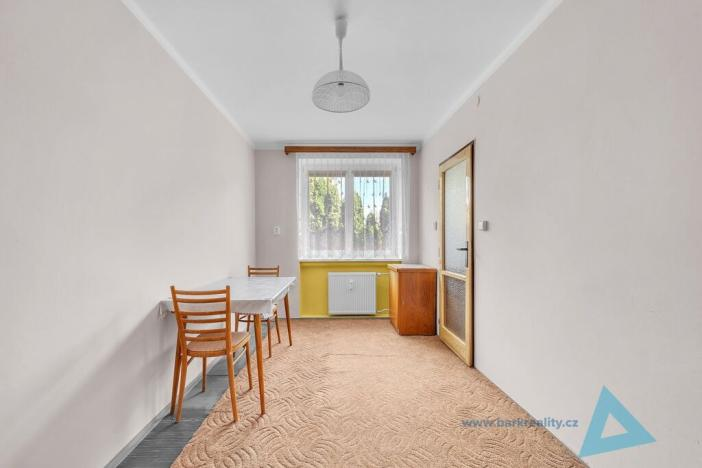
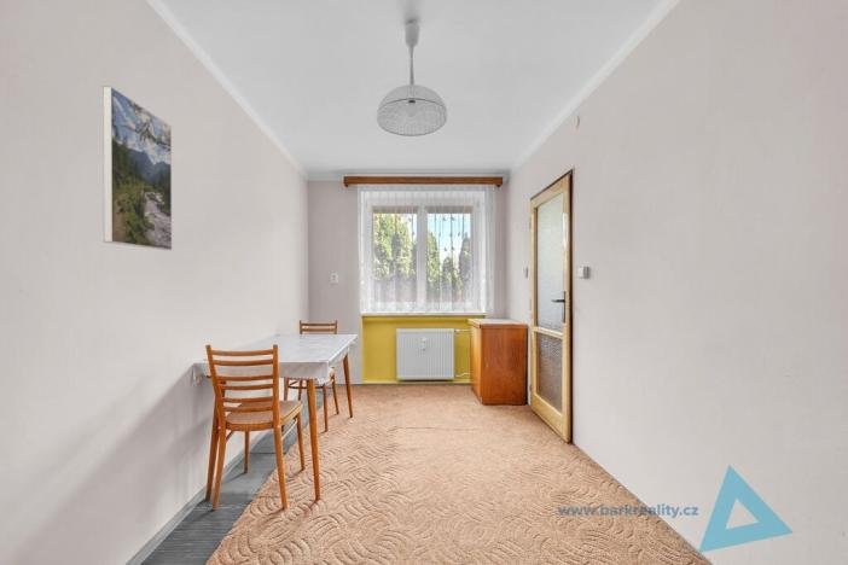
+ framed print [101,85,173,251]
